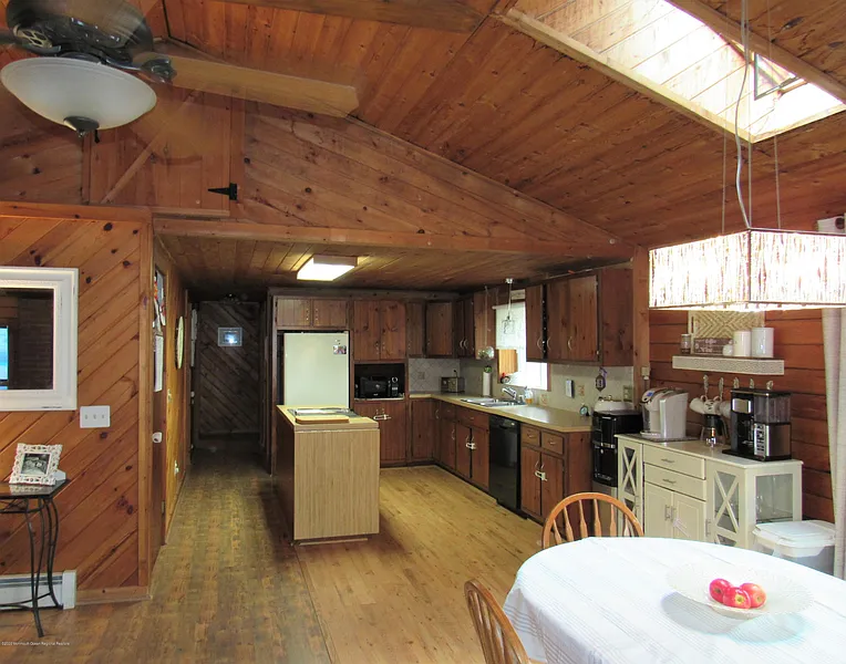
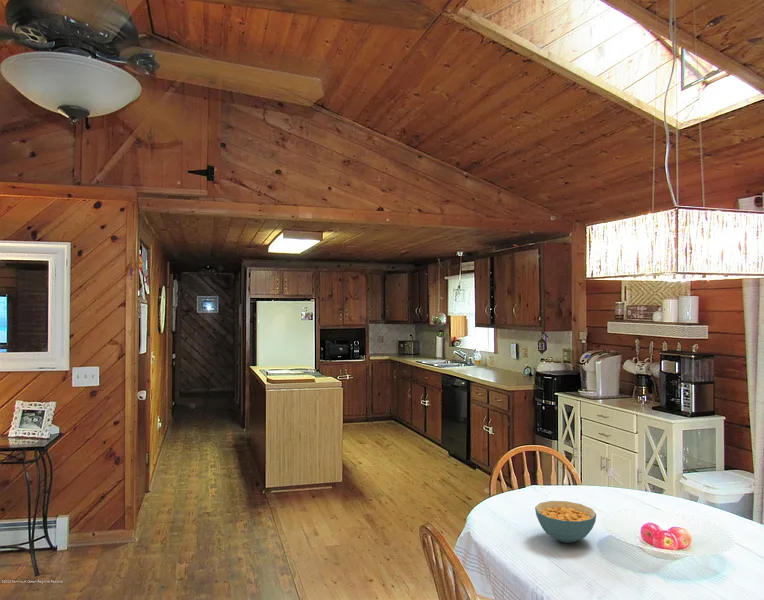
+ cereal bowl [534,500,597,544]
